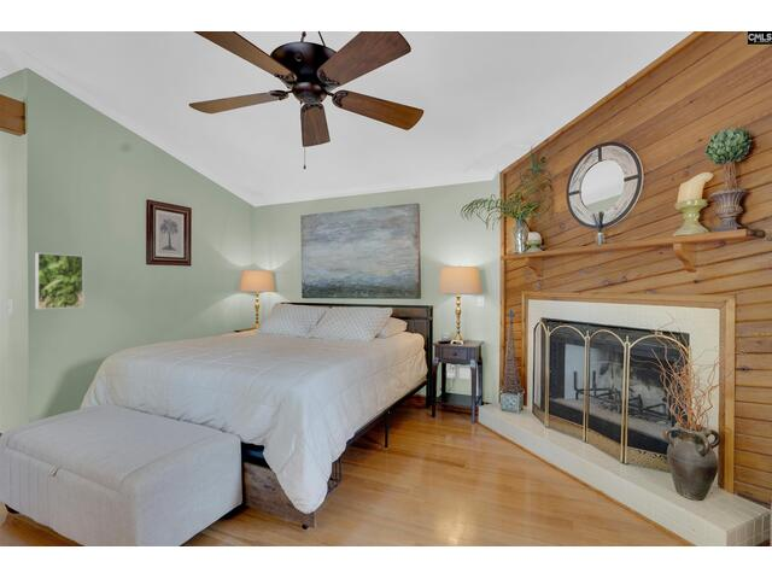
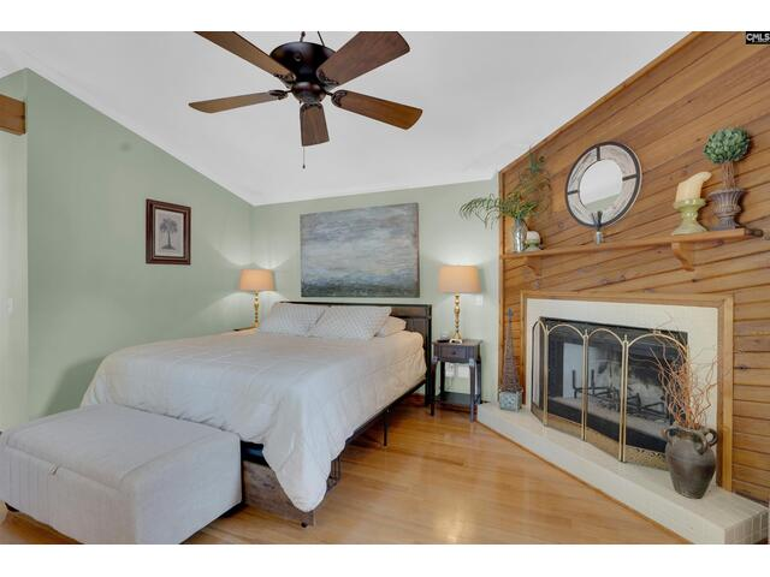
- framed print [35,252,84,310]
